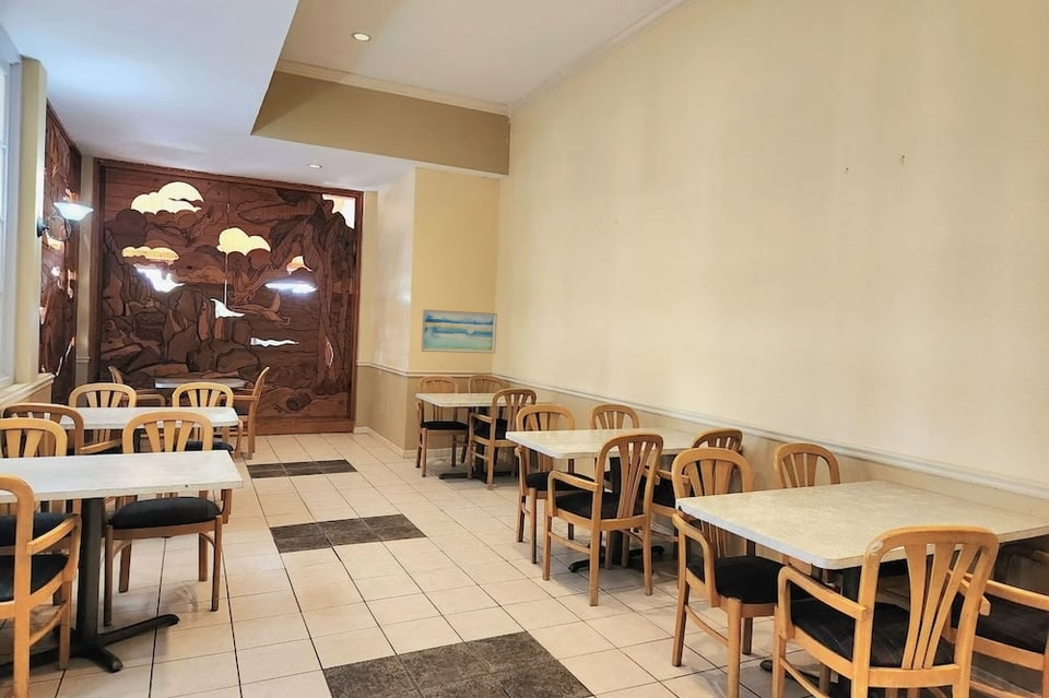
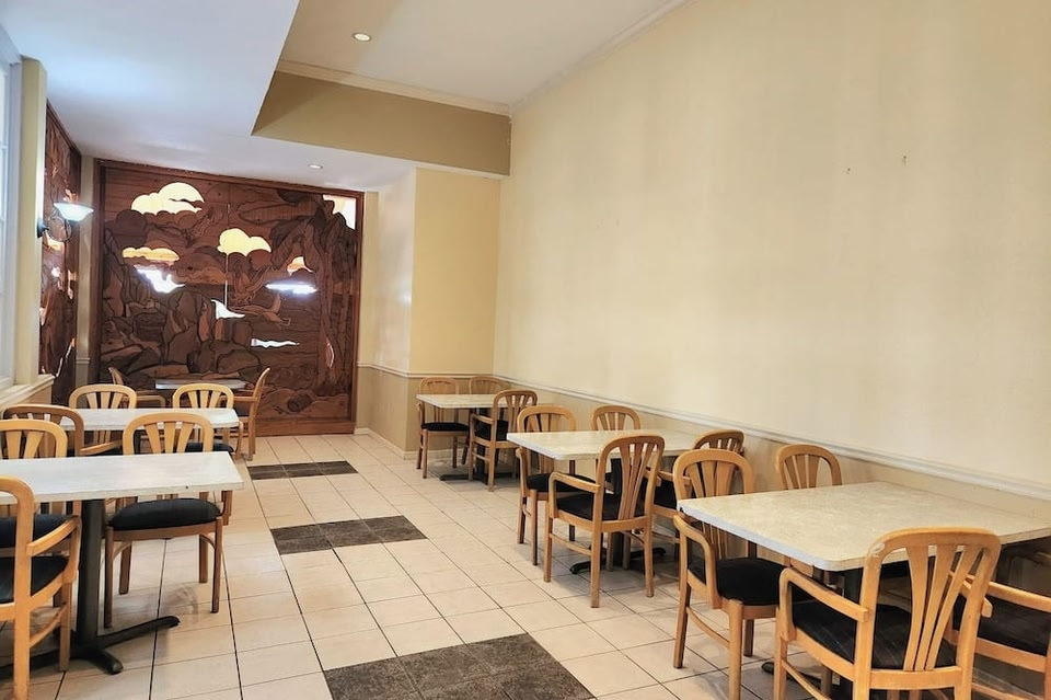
- wall art [420,308,498,354]
